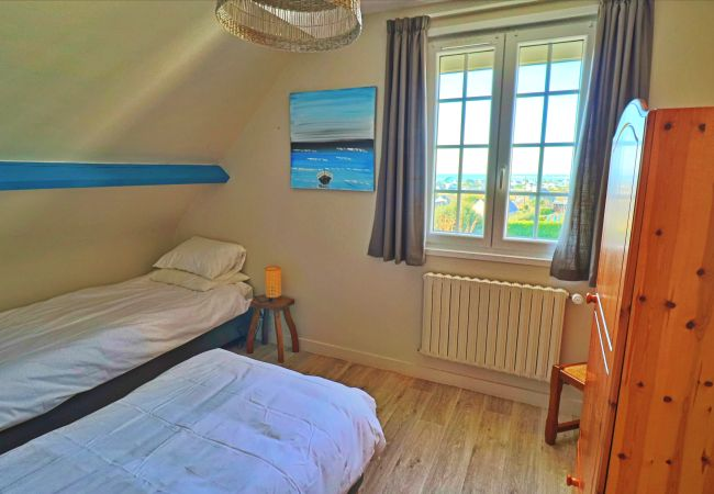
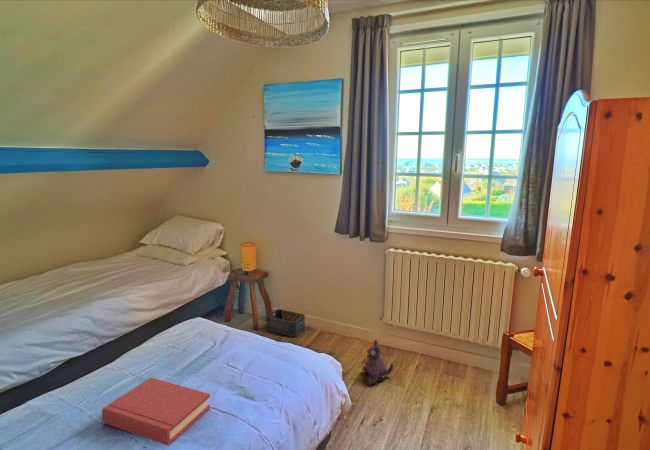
+ plush toy [361,338,394,385]
+ storage bin [266,308,306,338]
+ hardback book [101,377,211,446]
